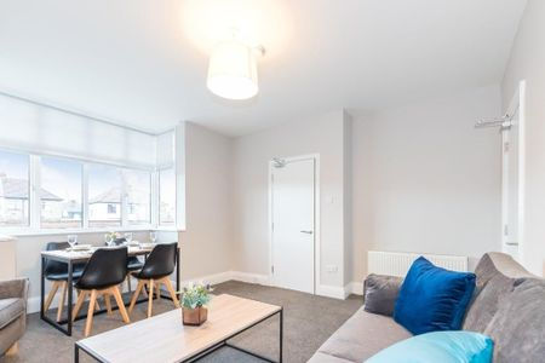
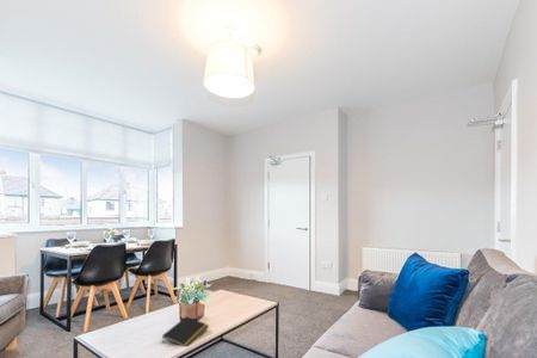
+ notepad [161,315,210,347]
